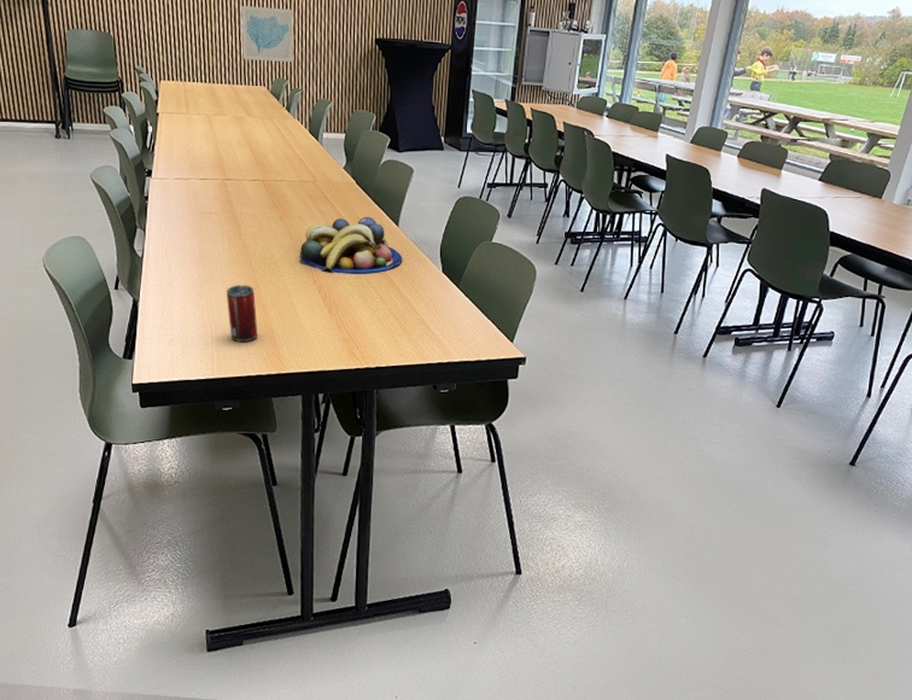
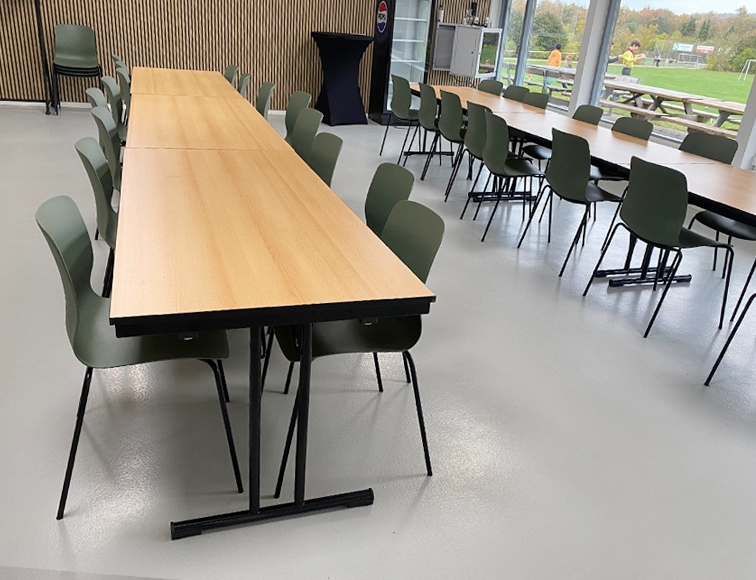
- wall art [240,5,294,63]
- beverage can [226,284,258,343]
- fruit bowl [299,216,403,274]
